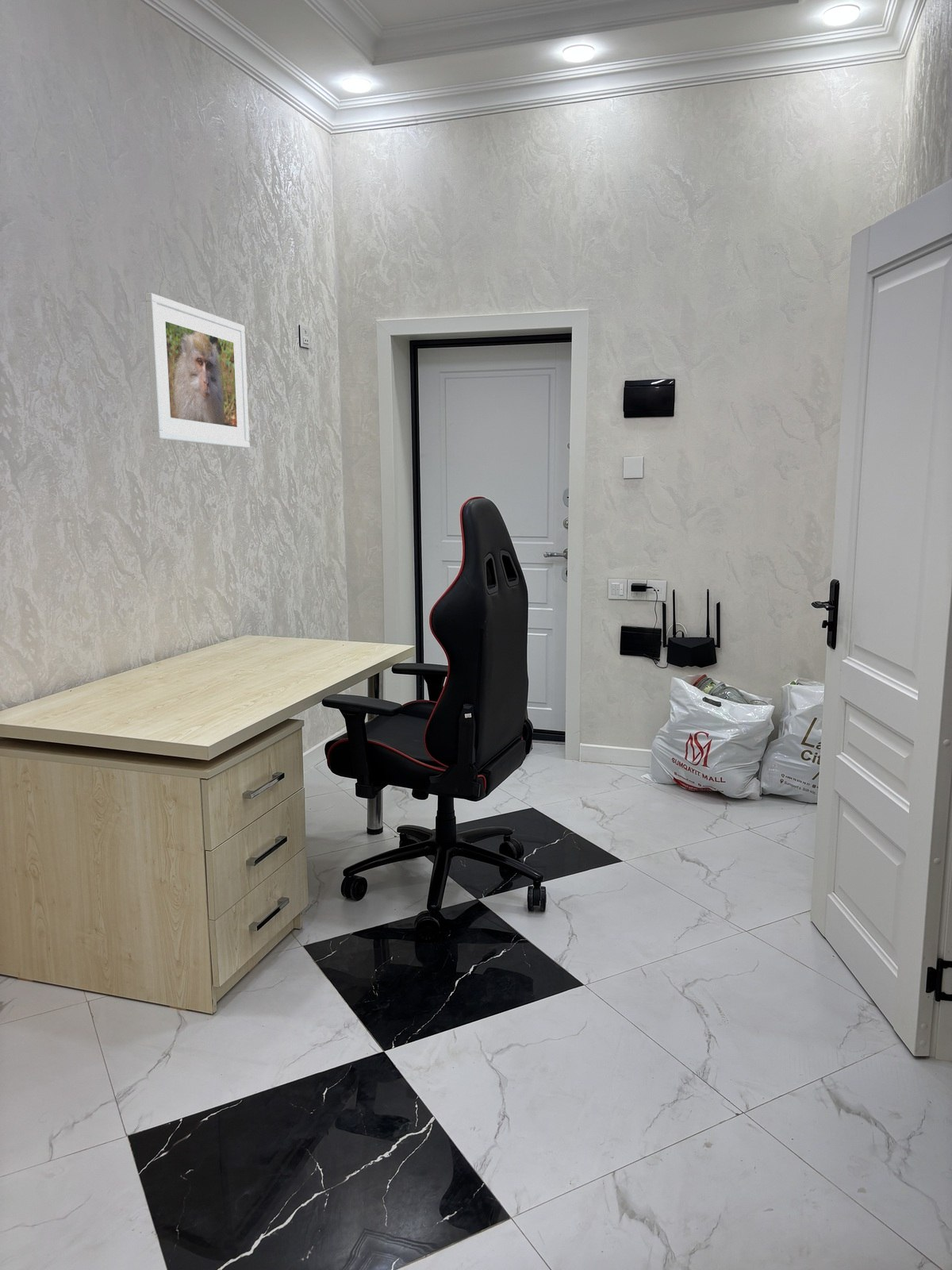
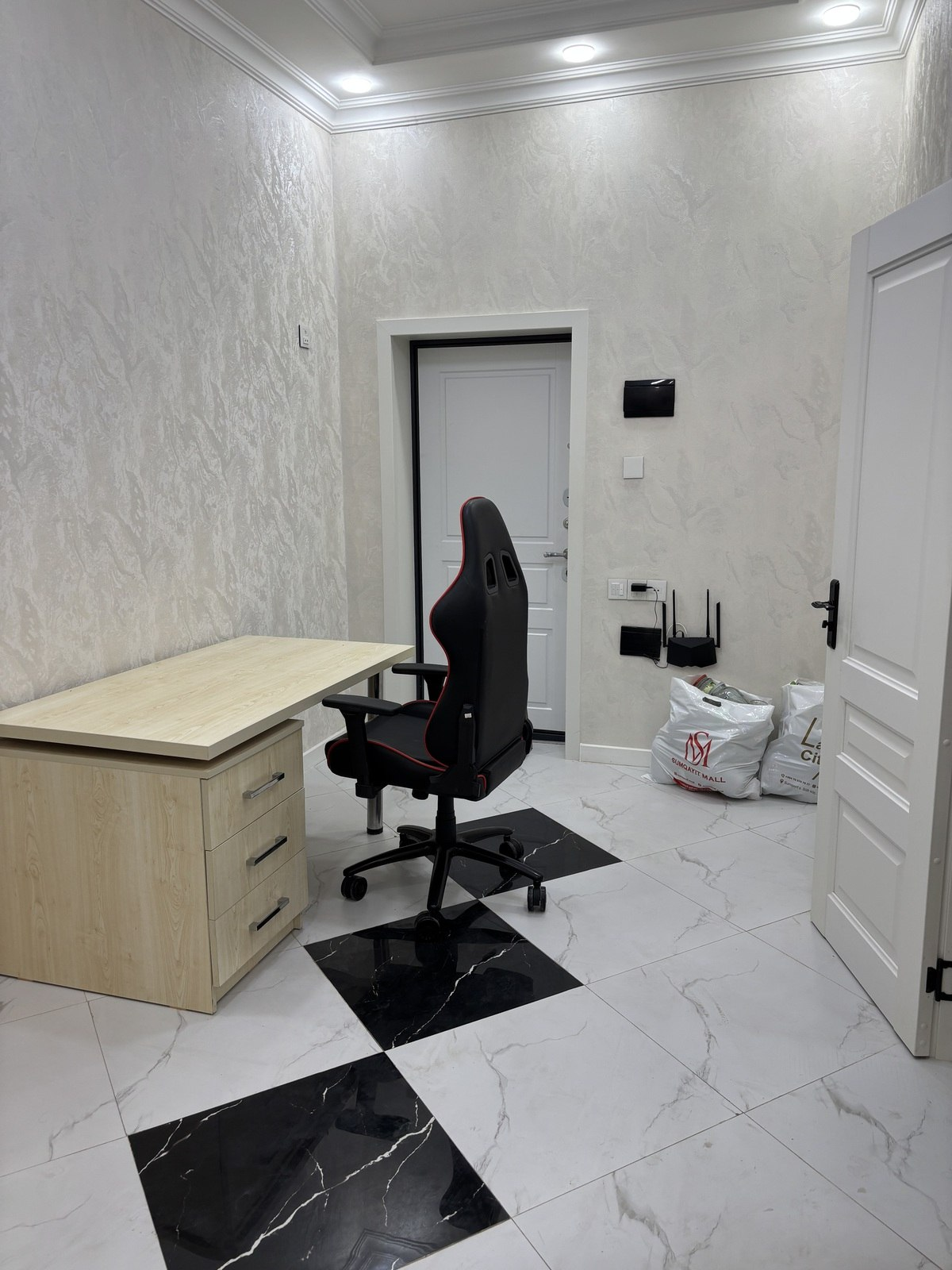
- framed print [144,292,250,449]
